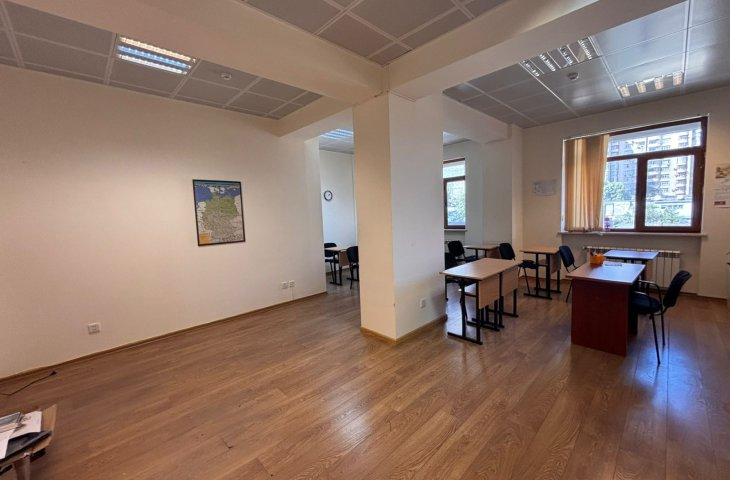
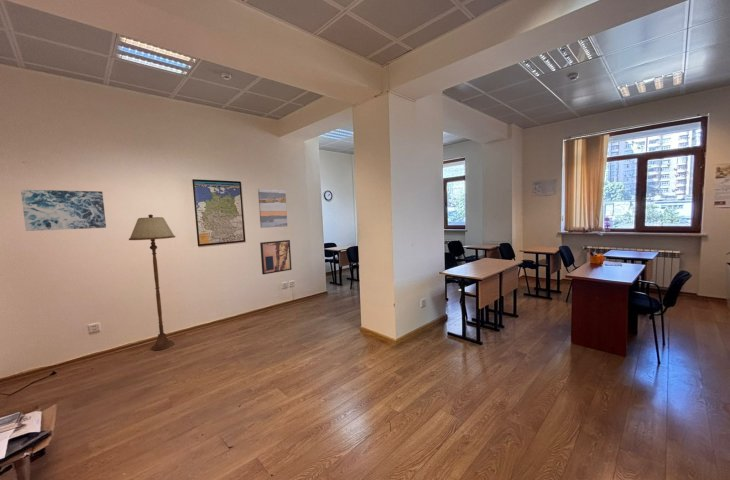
+ floor lamp [128,214,176,351]
+ wall art [257,188,288,229]
+ wall art [20,189,107,232]
+ wall art [259,239,293,275]
